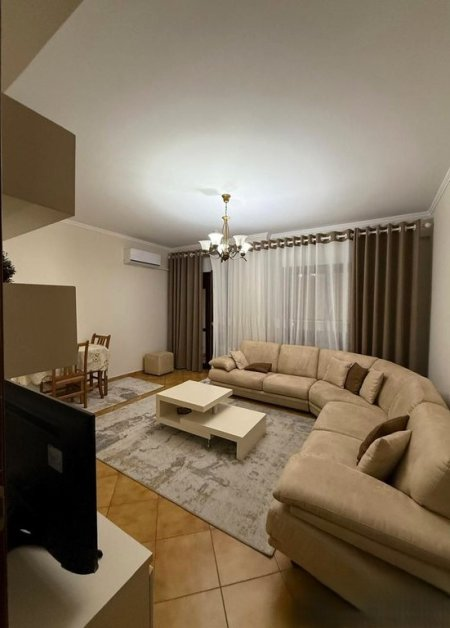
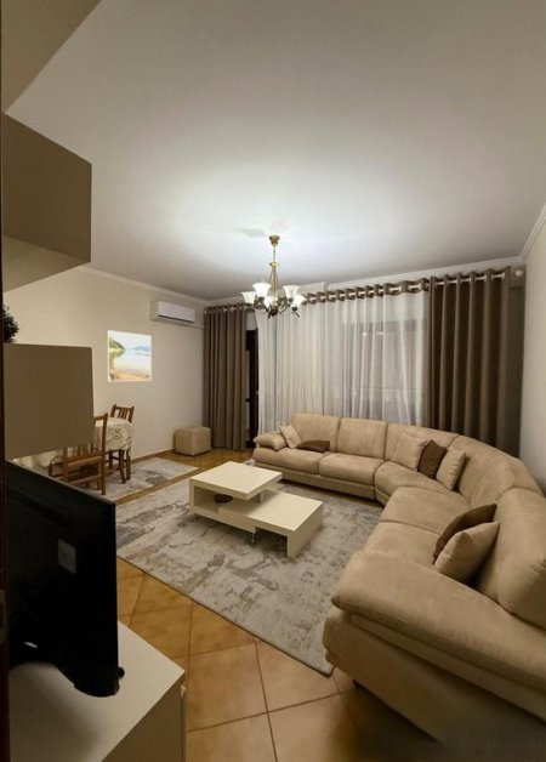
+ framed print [106,329,152,382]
